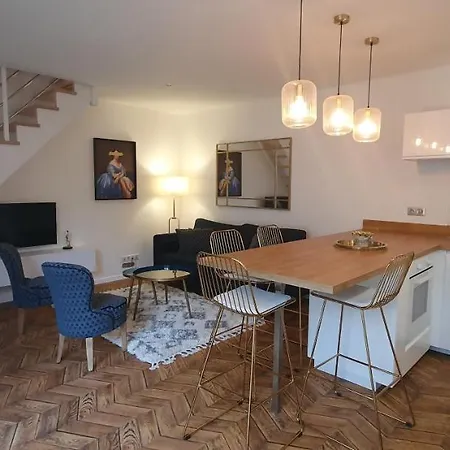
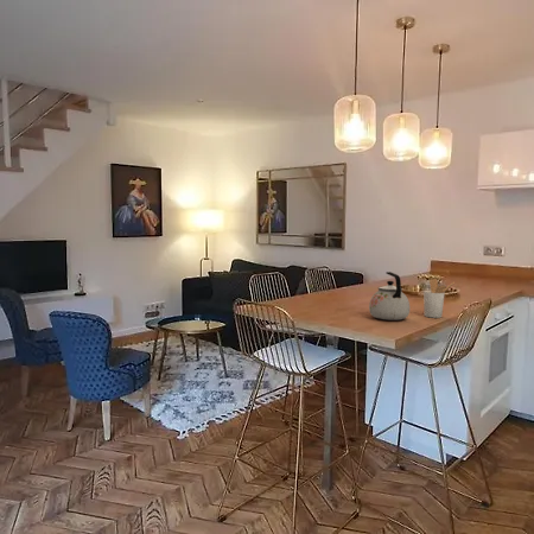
+ kettle [368,271,411,322]
+ utensil holder [422,278,456,319]
